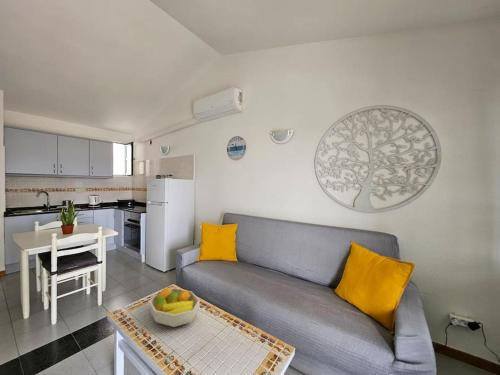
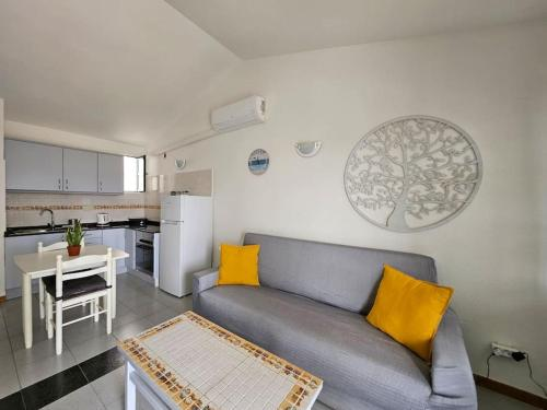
- fruit bowl [148,287,201,328]
